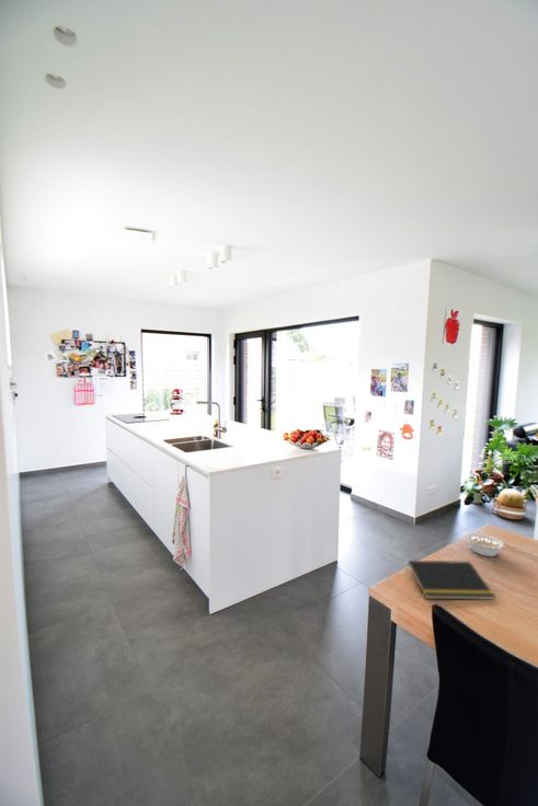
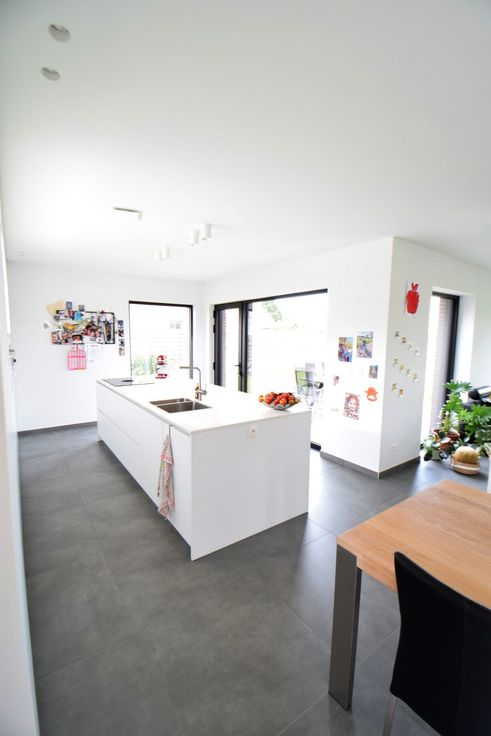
- legume [465,532,505,557]
- notepad [405,560,496,600]
